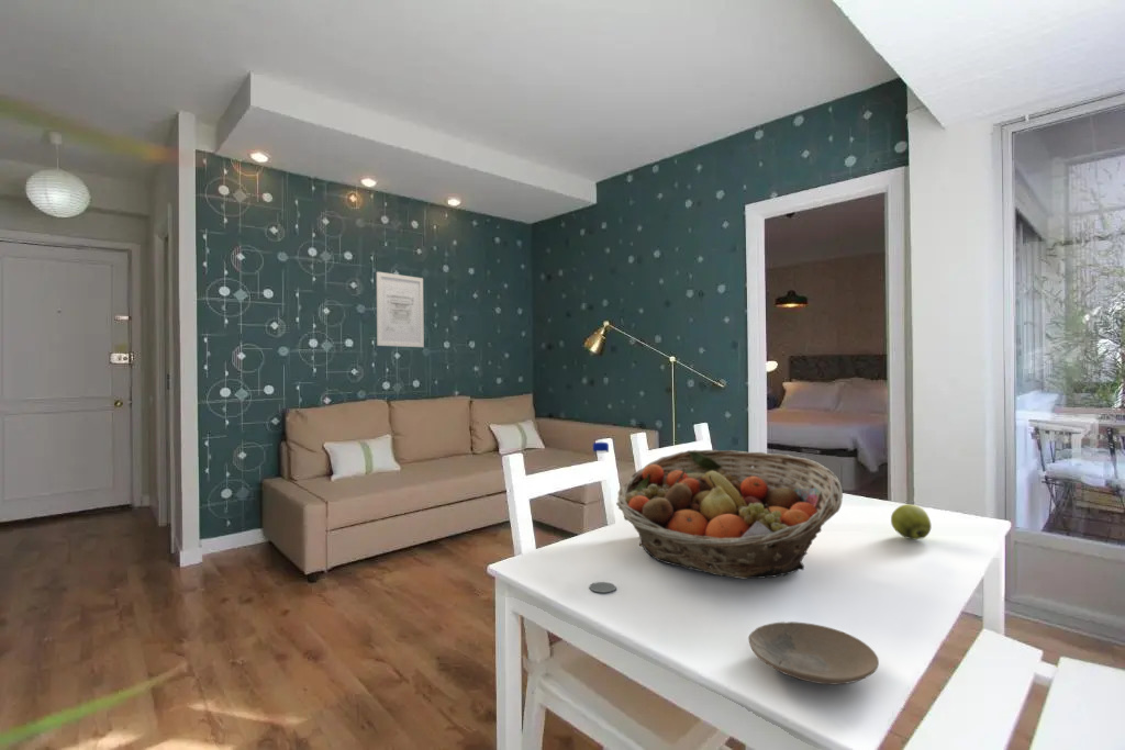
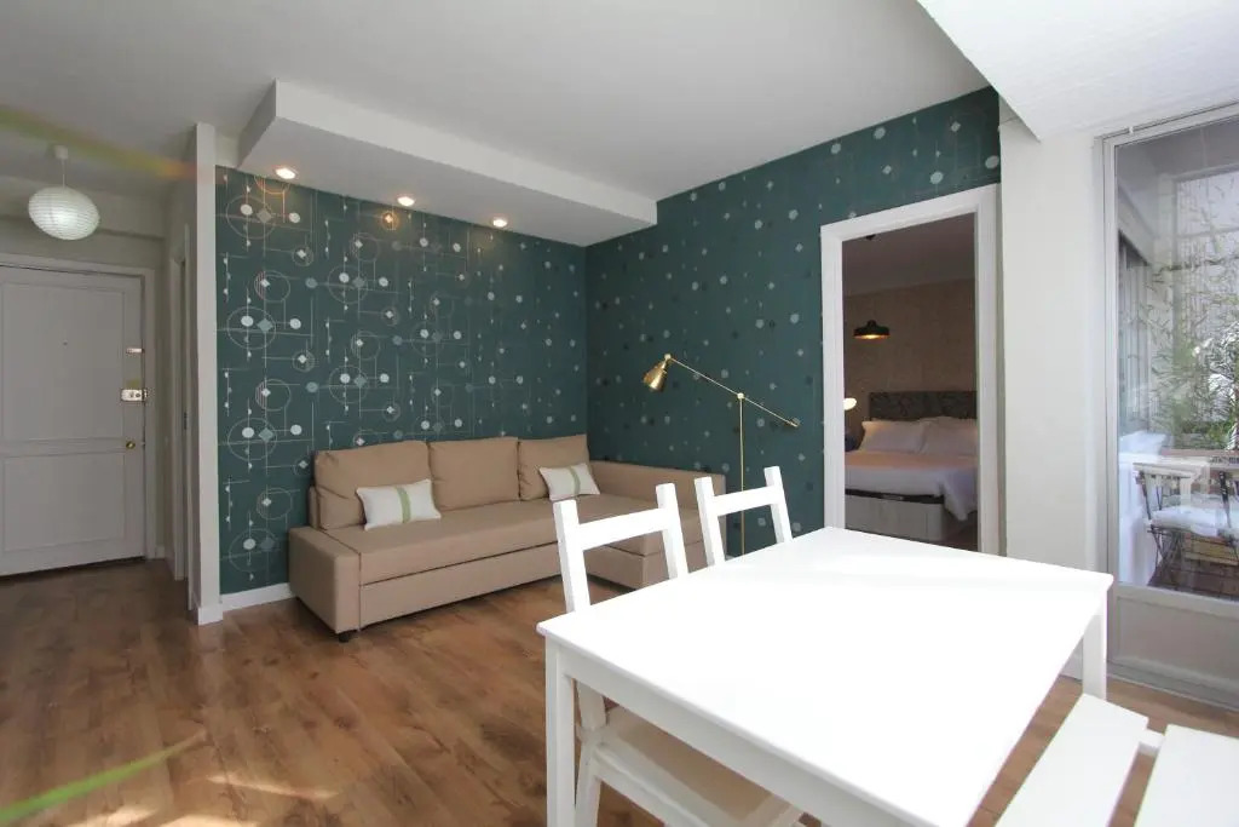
- plate [747,620,880,685]
- water bottle [588,441,617,593]
- wall art [376,270,425,348]
- apple [890,503,933,540]
- fruit basket [615,449,844,580]
